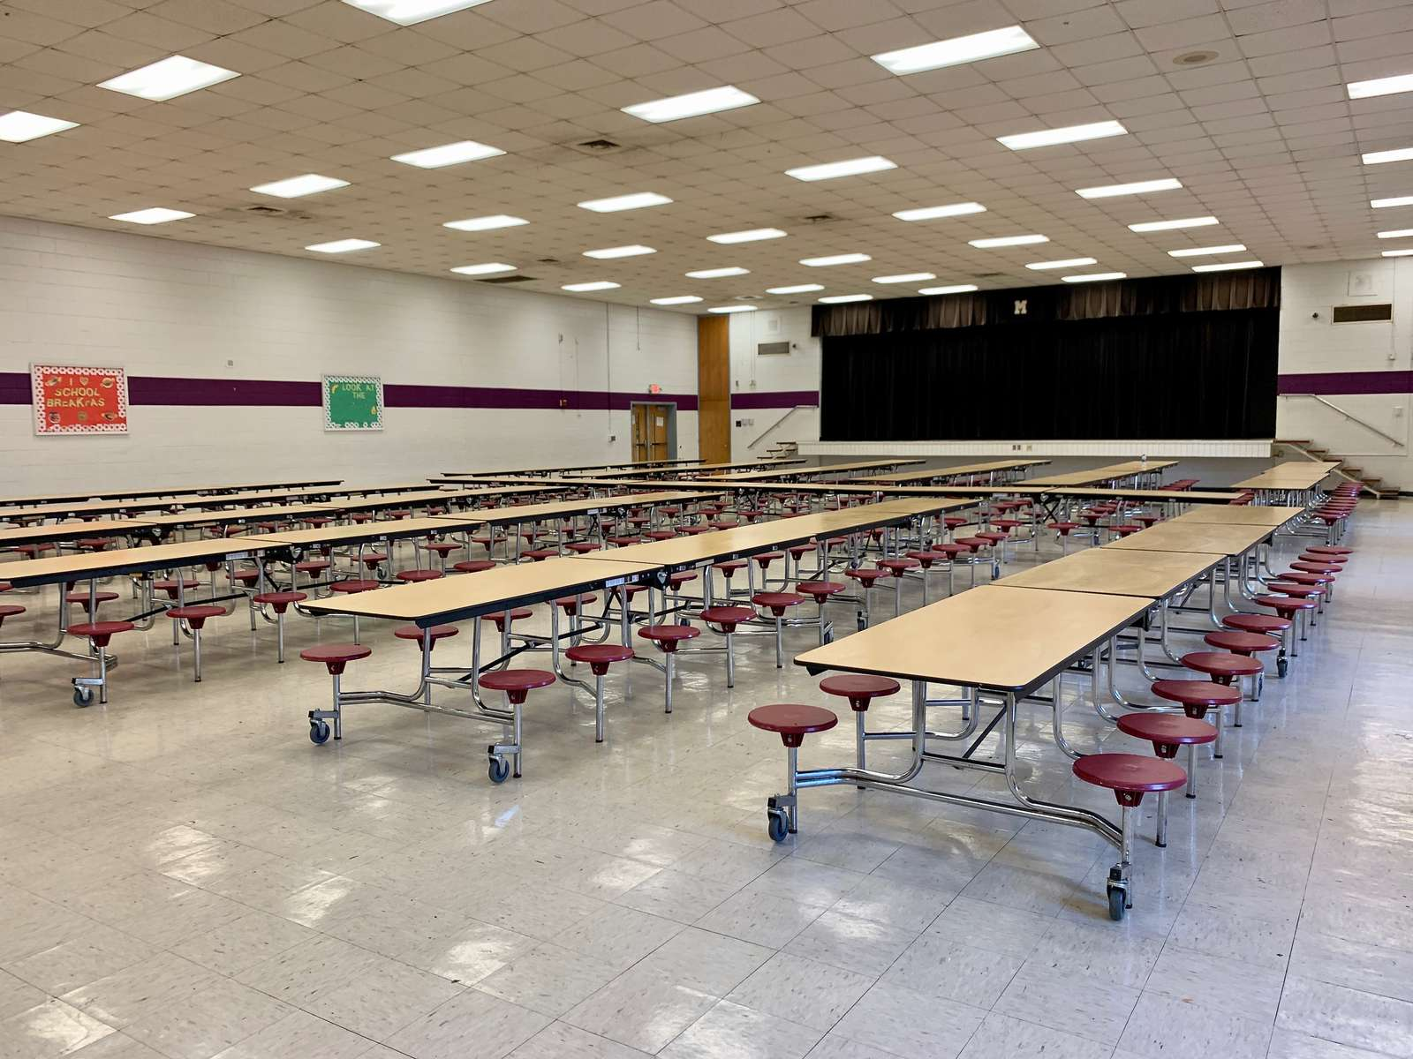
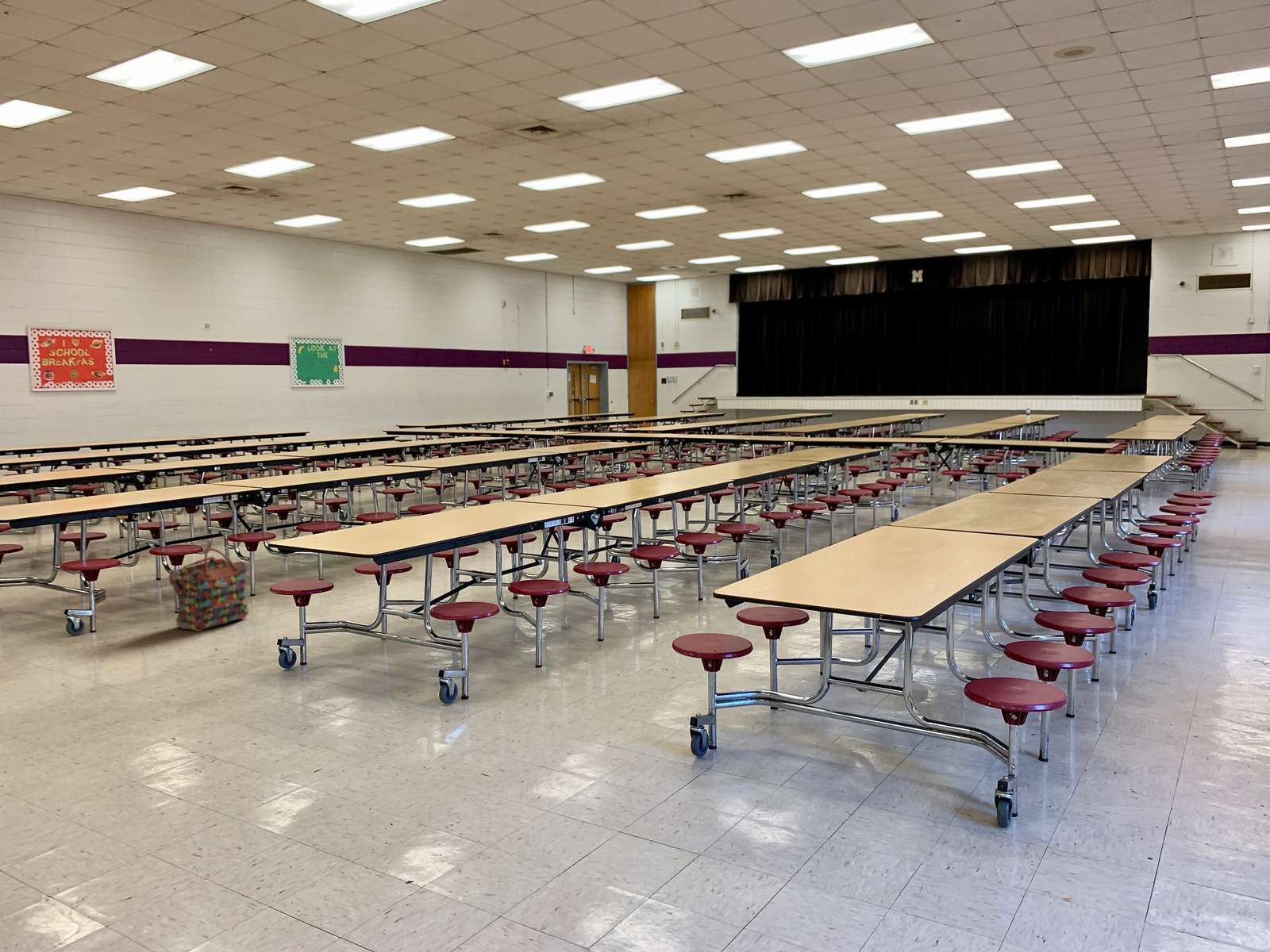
+ backpack [168,547,249,632]
